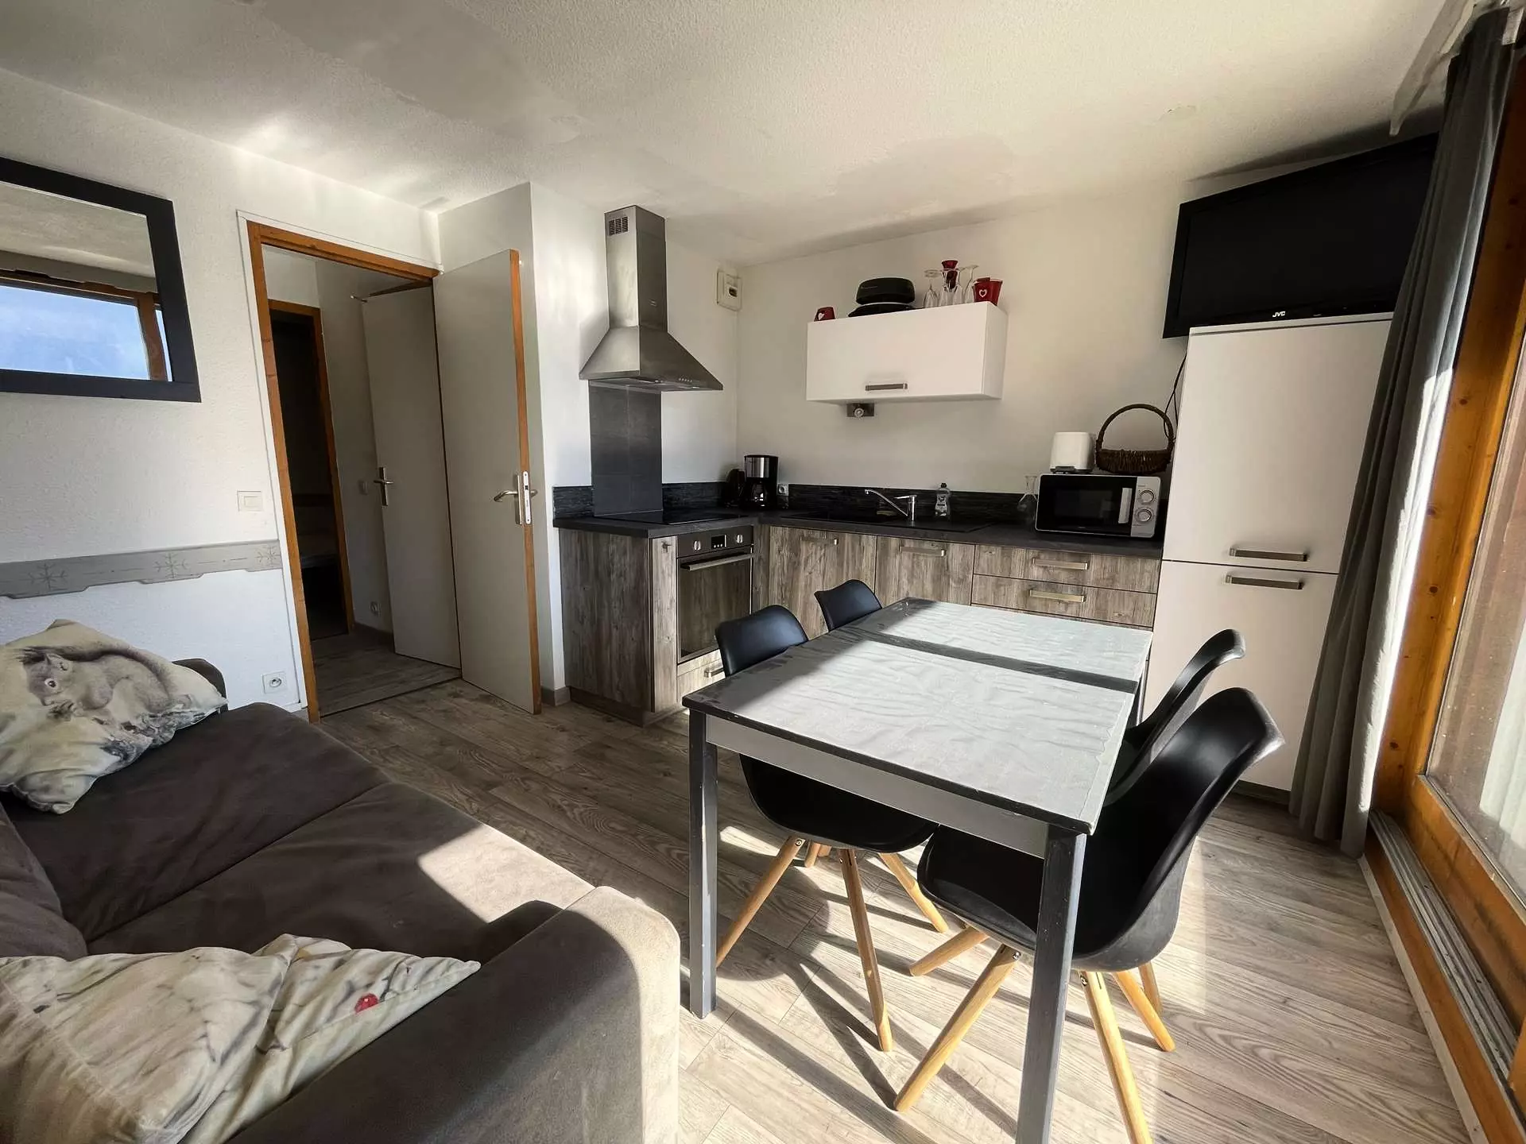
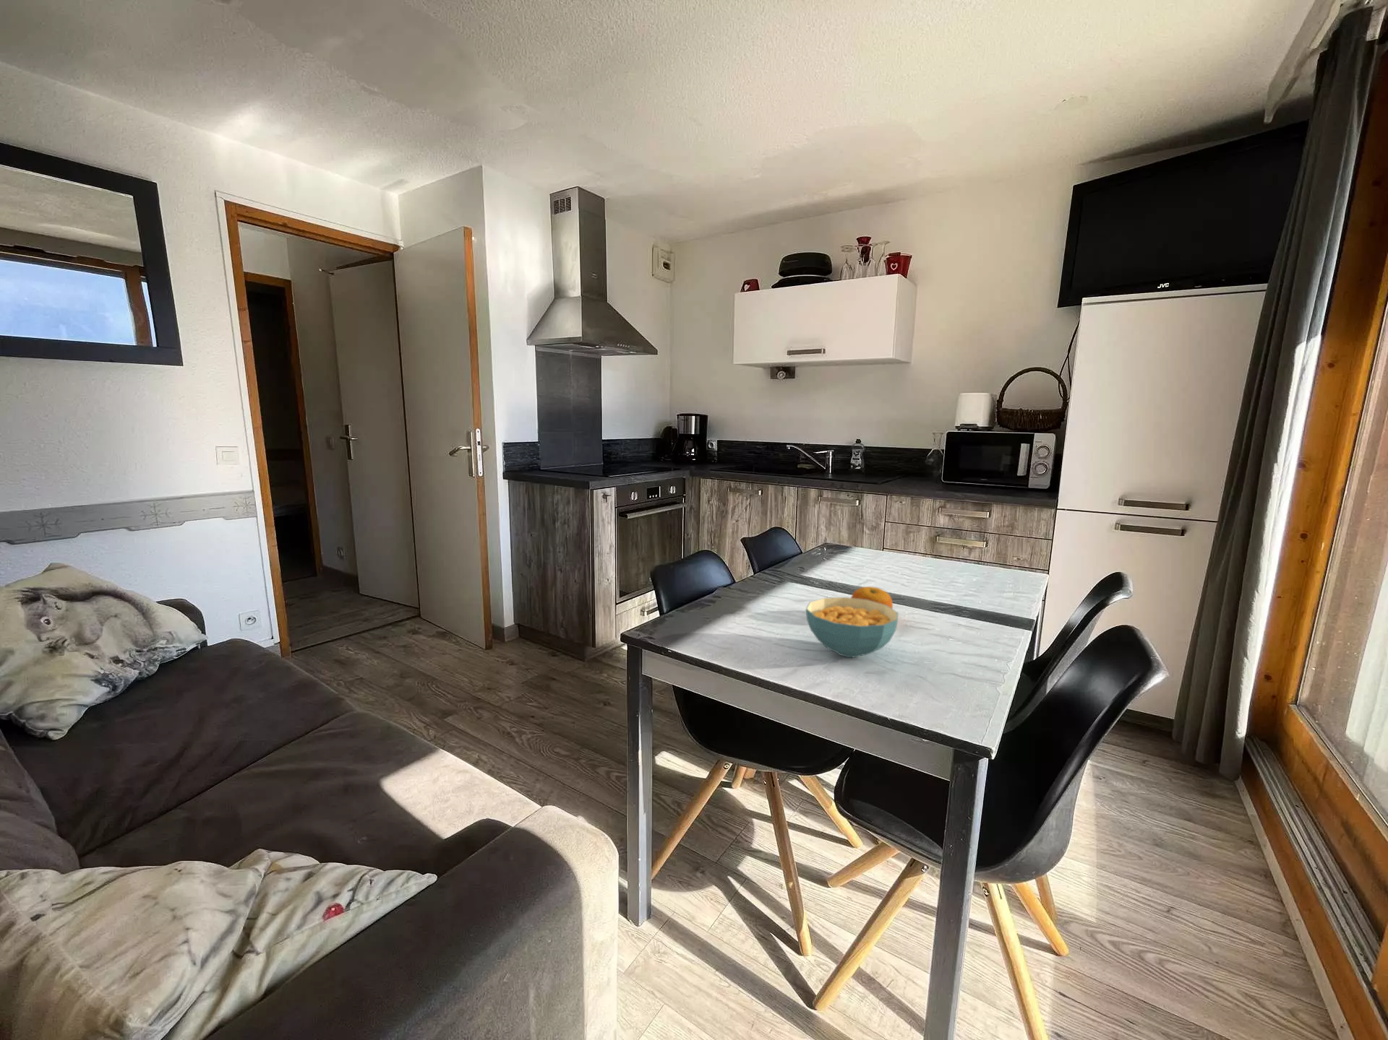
+ fruit [850,586,894,608]
+ cereal bowl [805,596,899,659]
